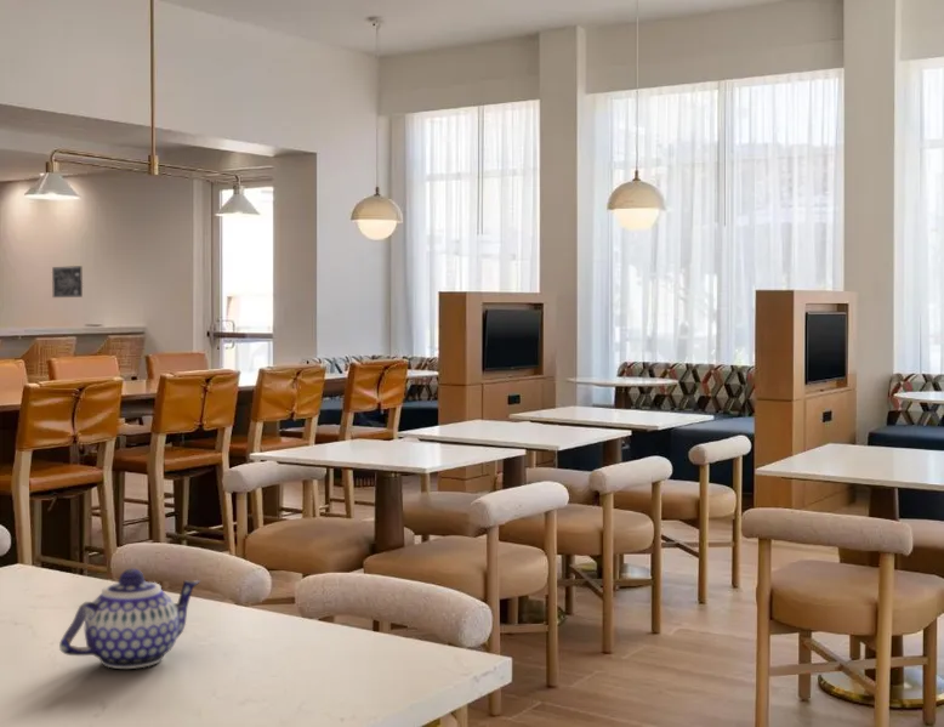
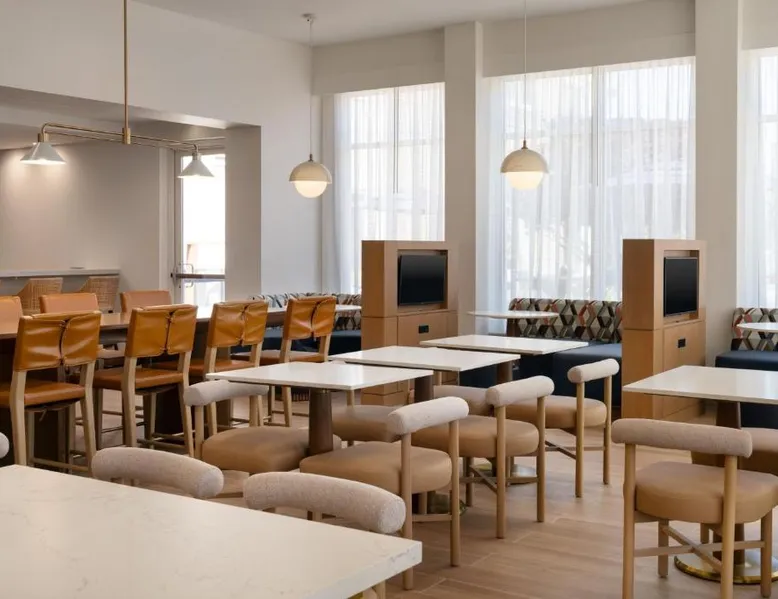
- teapot [58,568,203,670]
- wall art [51,265,84,299]
